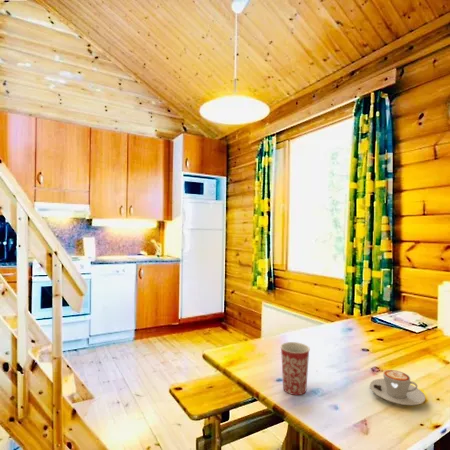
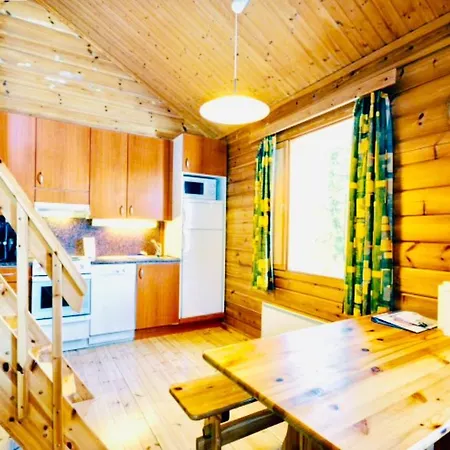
- mug [280,341,311,396]
- coffee cup [369,369,426,406]
